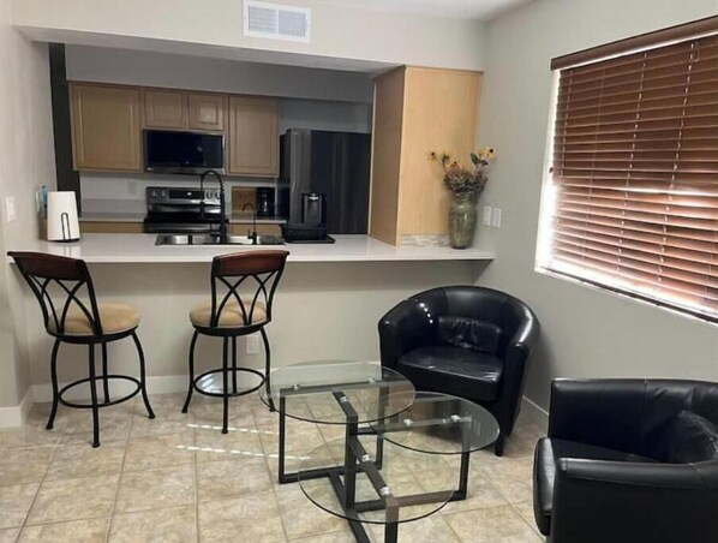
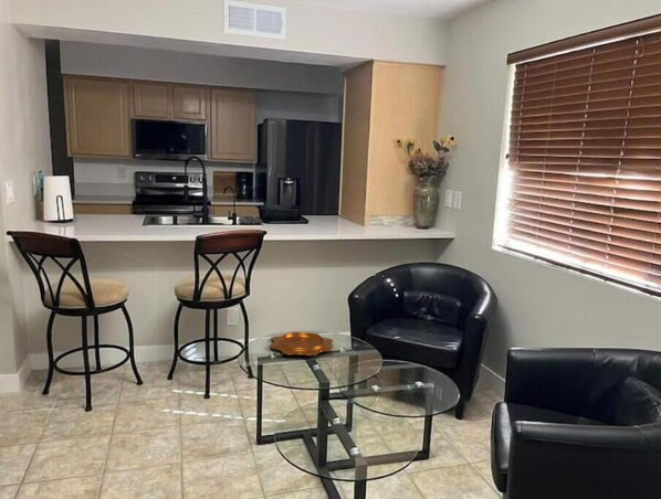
+ decorative bowl [269,331,334,357]
